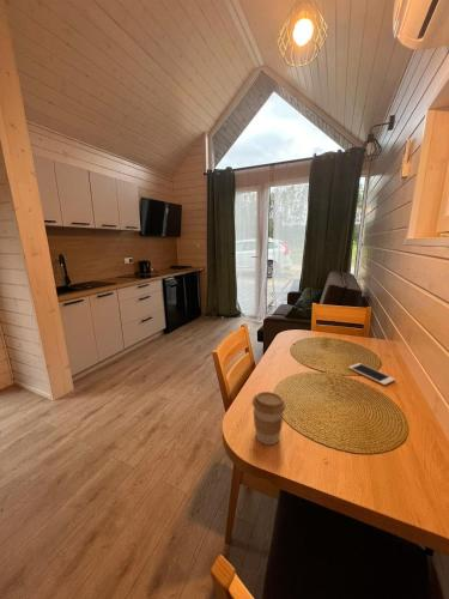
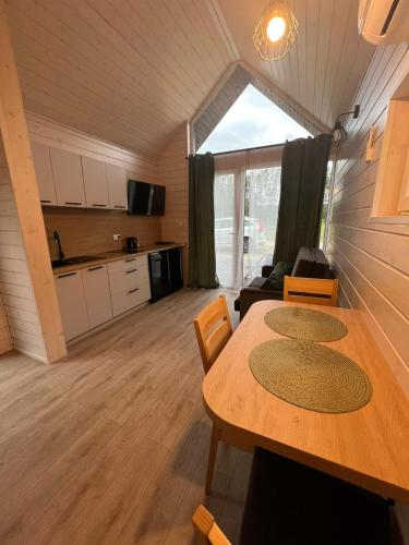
- coffee cup [251,391,286,446]
- cell phone [347,362,396,386]
